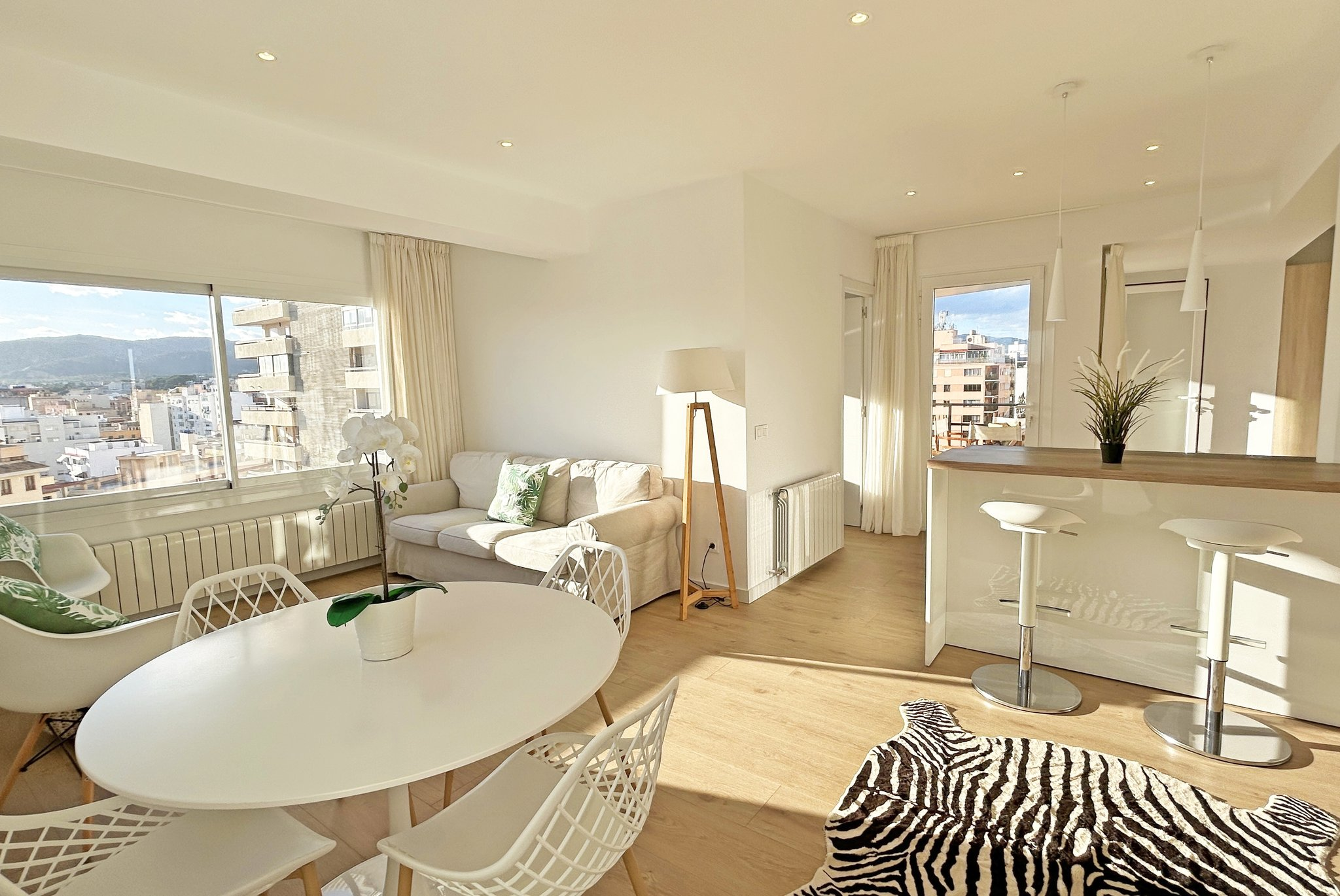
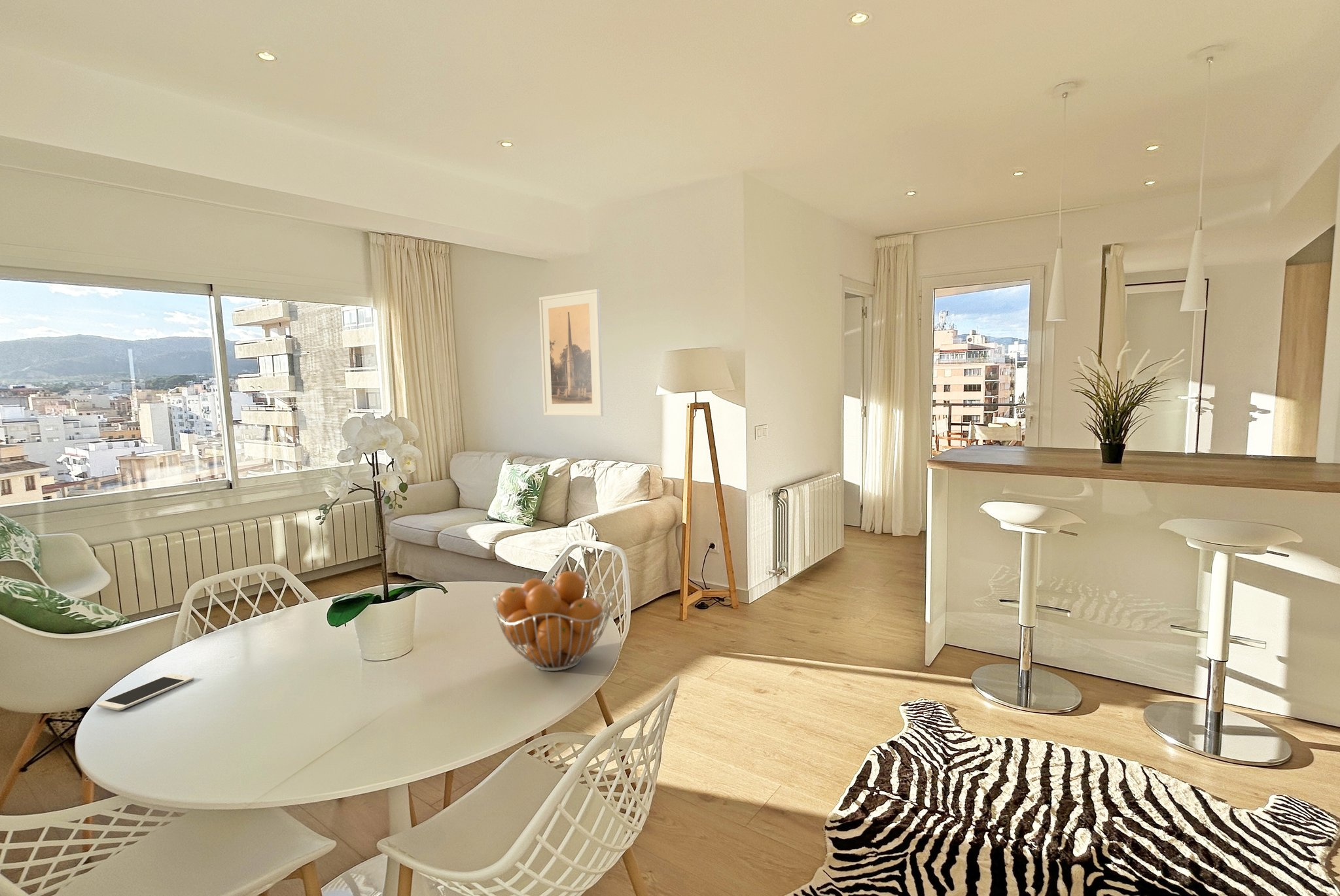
+ fruit basket [493,570,615,672]
+ cell phone [96,673,194,712]
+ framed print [538,288,604,417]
